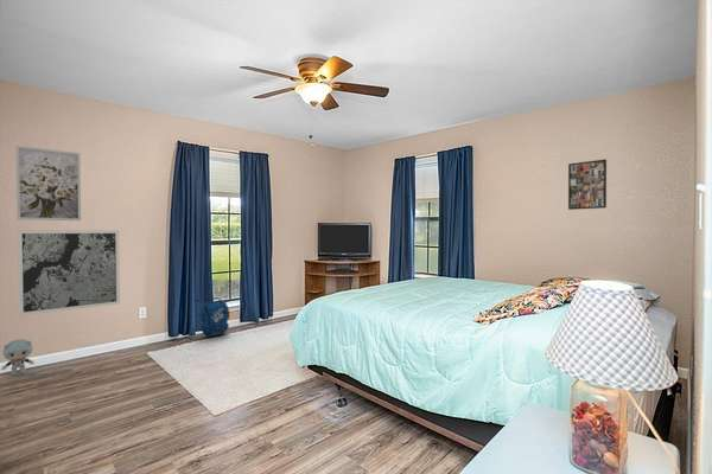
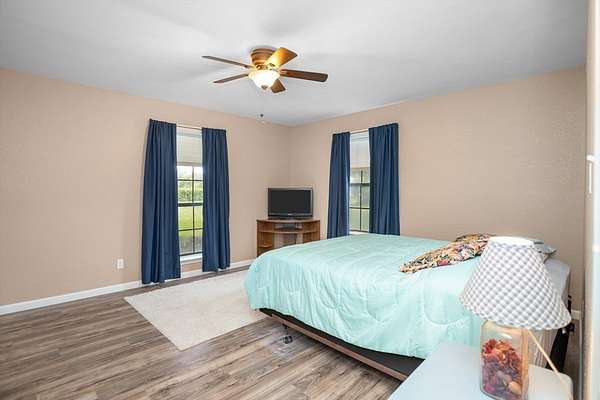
- wall art [14,145,82,222]
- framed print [567,158,608,211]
- backpack [201,296,230,339]
- plush toy [0,338,36,377]
- wall art [17,229,121,316]
